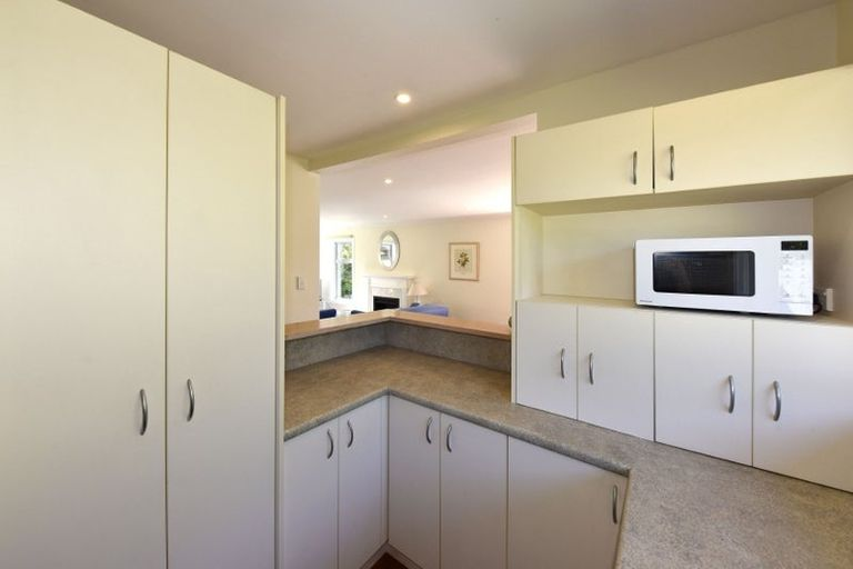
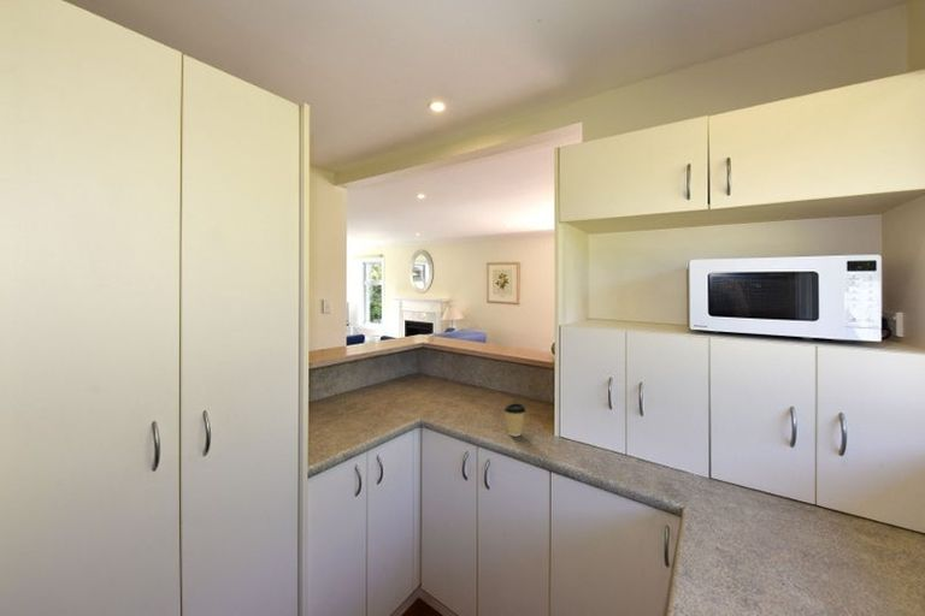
+ coffee cup [503,402,528,437]
